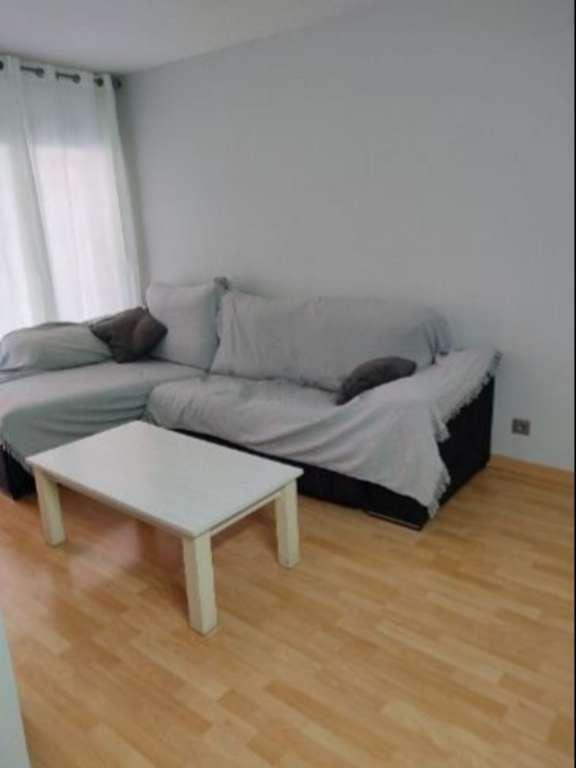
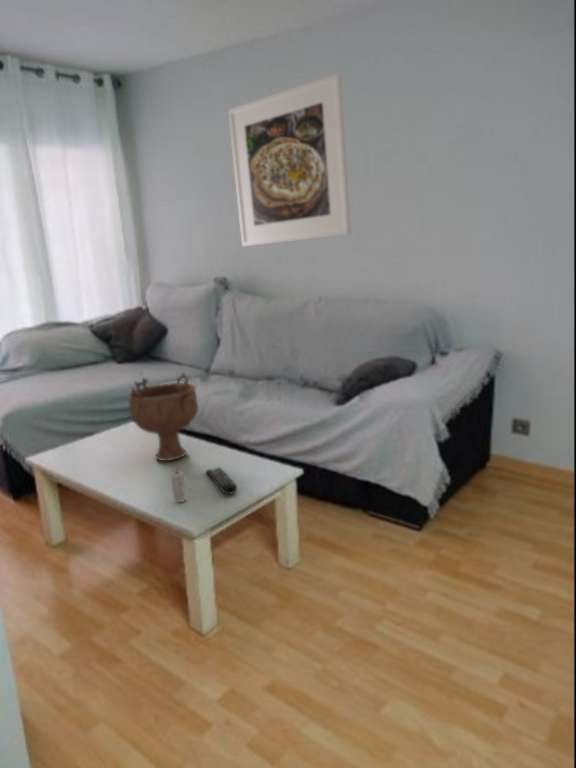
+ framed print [227,72,352,248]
+ decorative bowl [126,371,199,462]
+ remote control [205,466,238,495]
+ candle [169,466,188,503]
